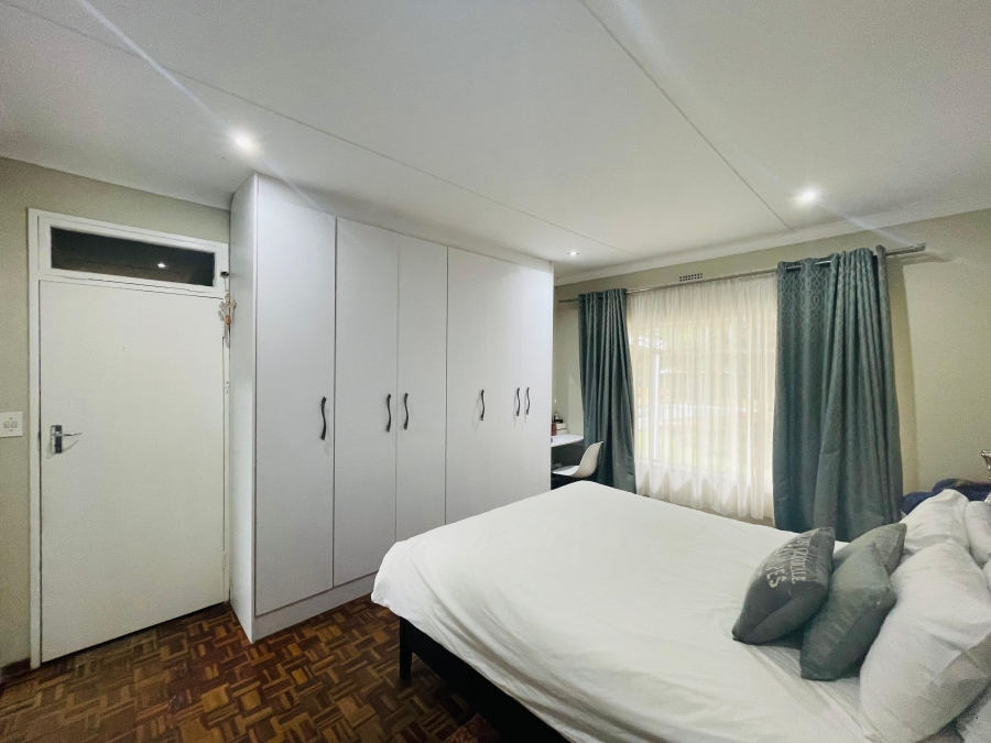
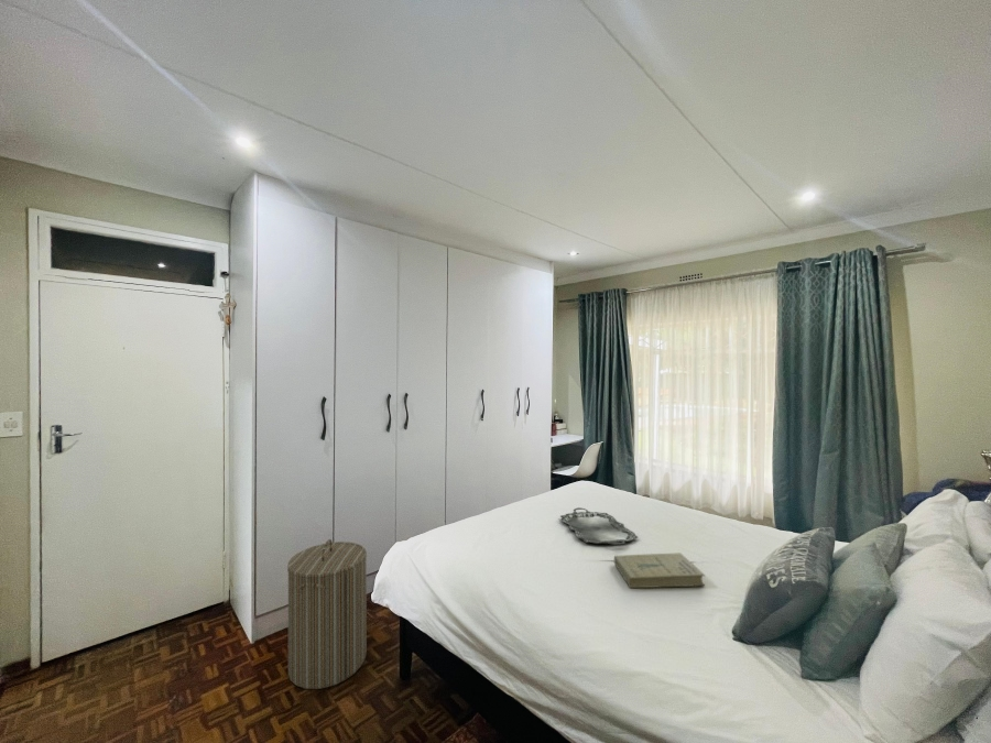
+ serving tray [559,506,639,546]
+ laundry hamper [286,538,368,690]
+ book [613,553,706,589]
